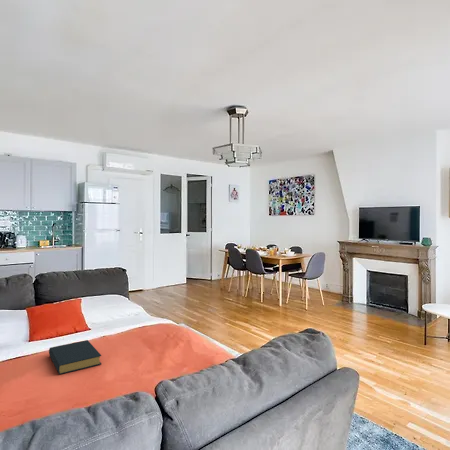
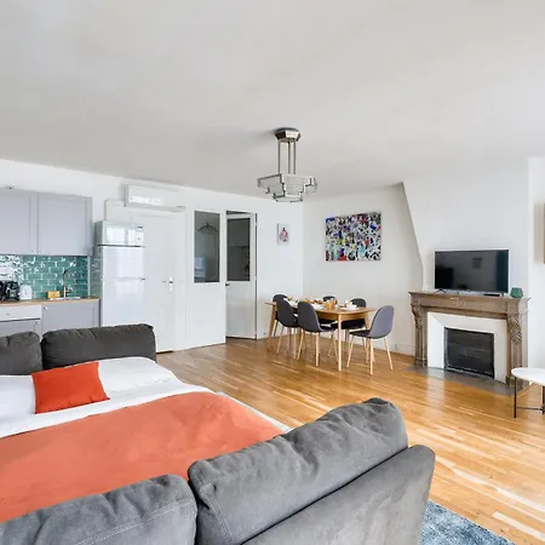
- hardback book [48,339,103,375]
